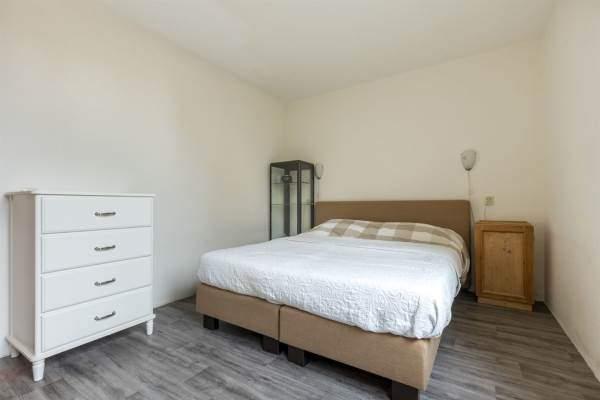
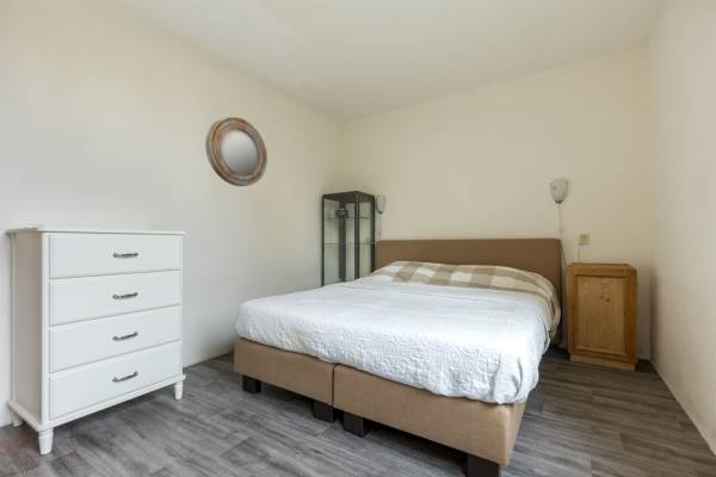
+ home mirror [204,116,268,187]
